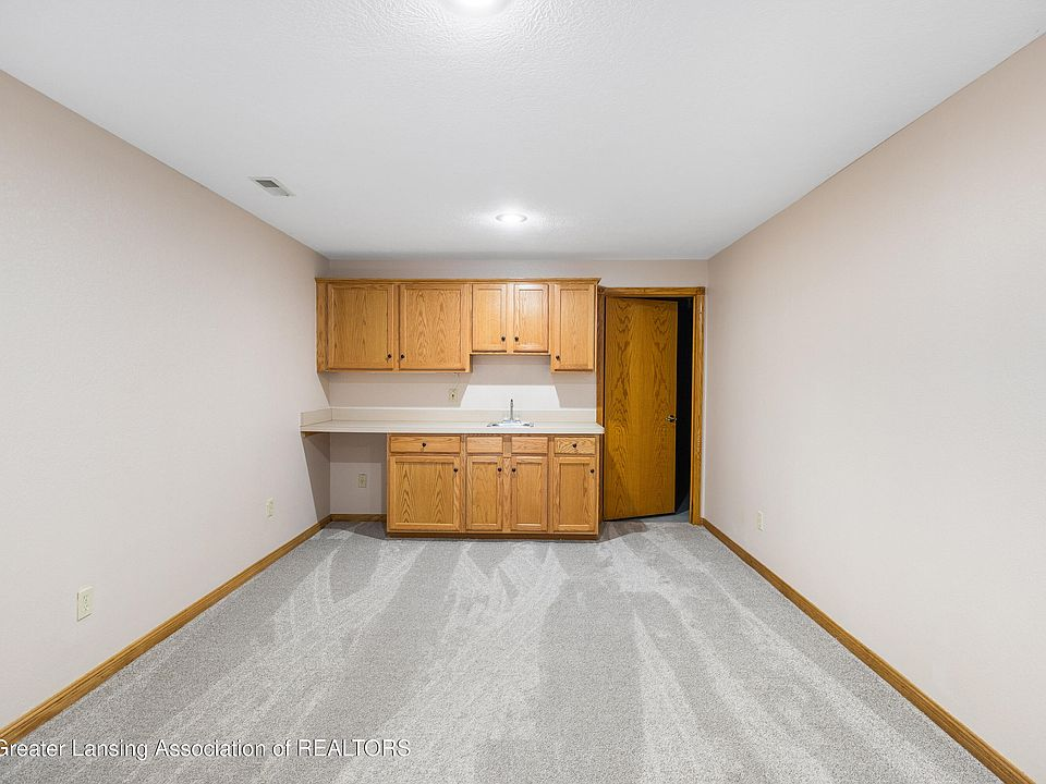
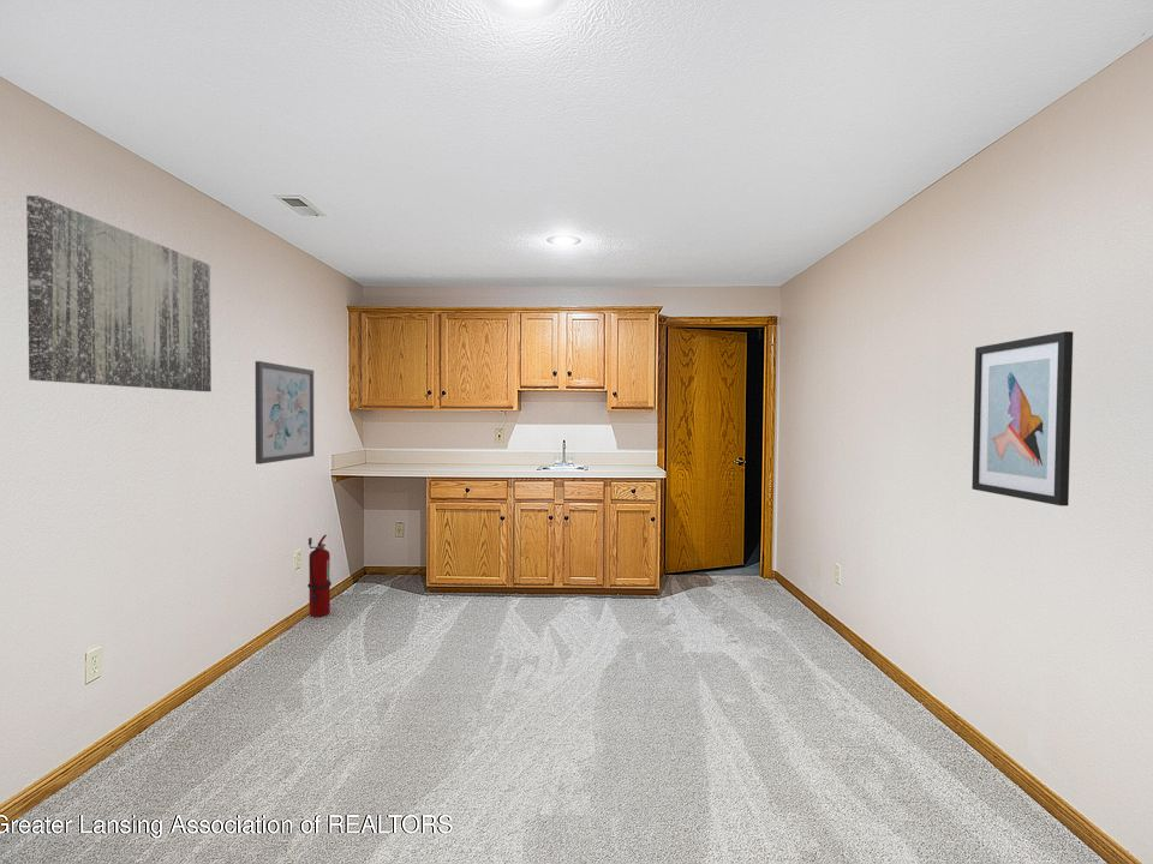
+ wall art [255,360,315,466]
+ fire extinguisher [306,534,333,618]
+ wall art [970,330,1074,508]
+ wall art [25,194,213,392]
